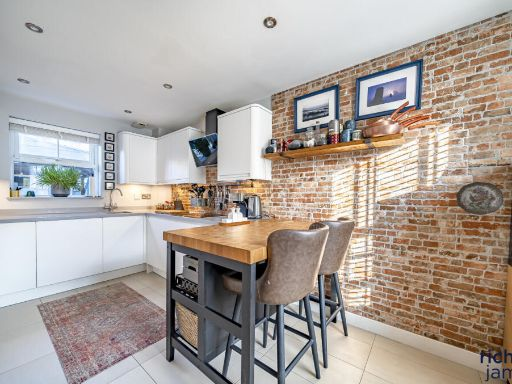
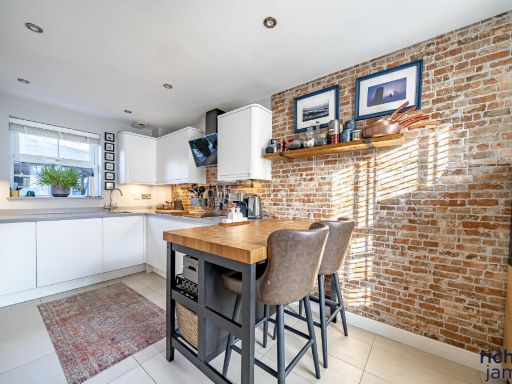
- decorative plate [455,181,505,216]
